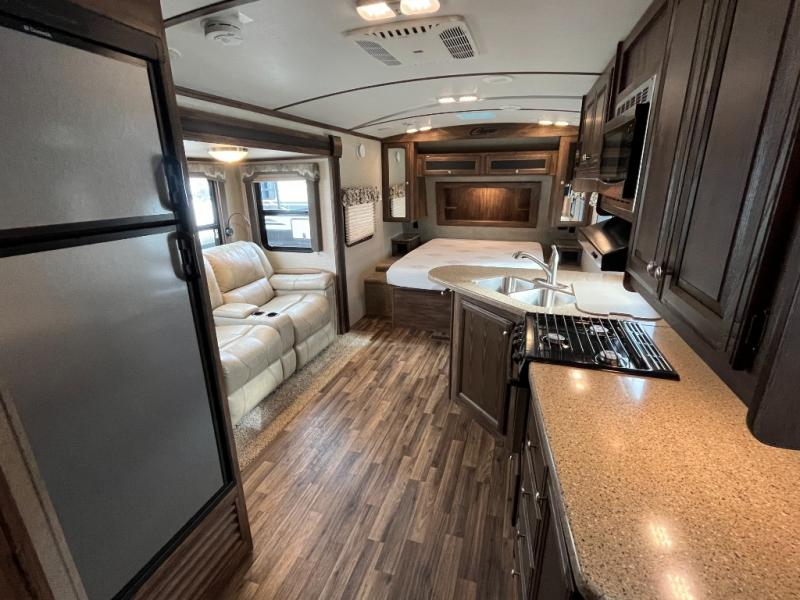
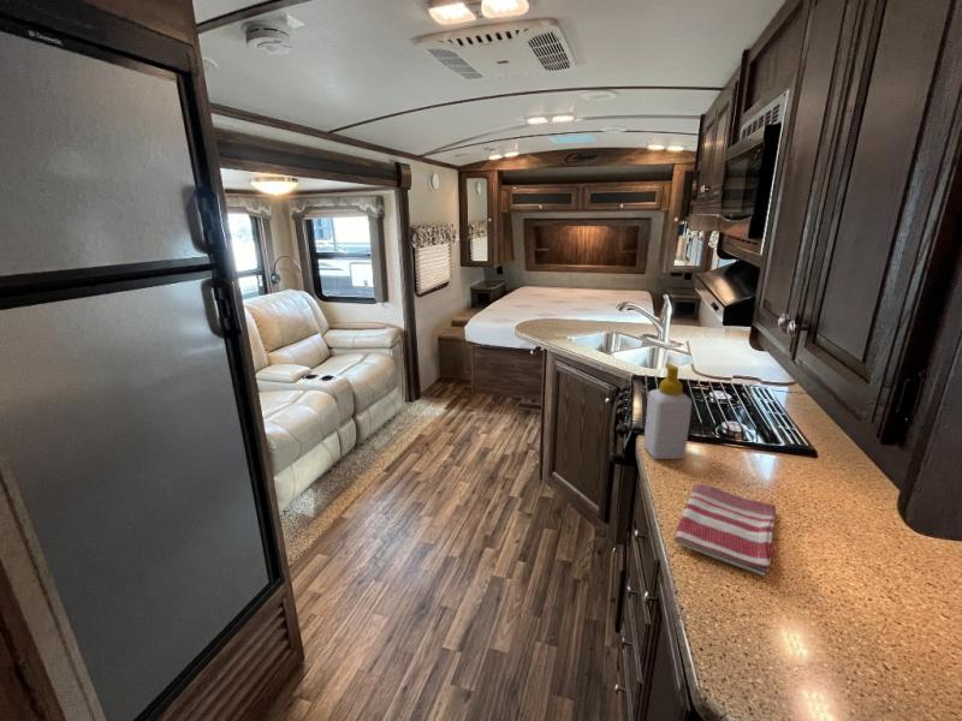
+ soap bottle [642,363,693,460]
+ dish towel [672,483,777,577]
